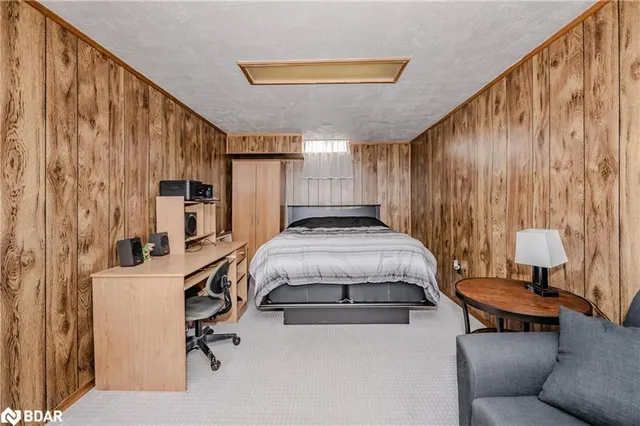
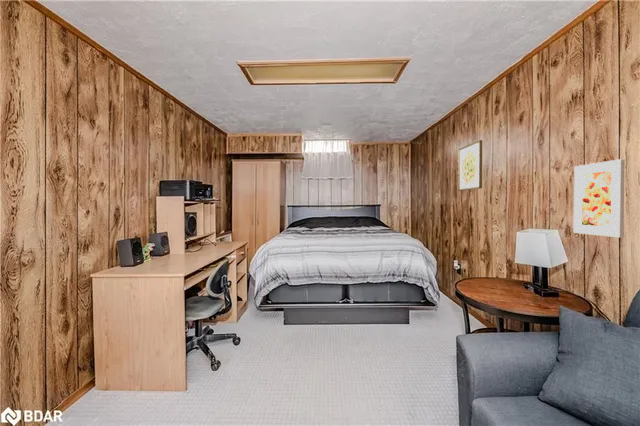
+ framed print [573,158,626,239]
+ wall art [457,139,483,192]
